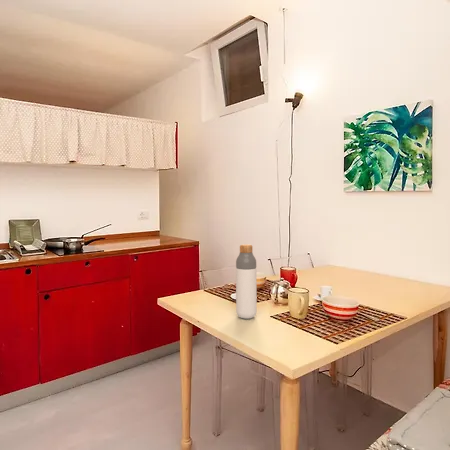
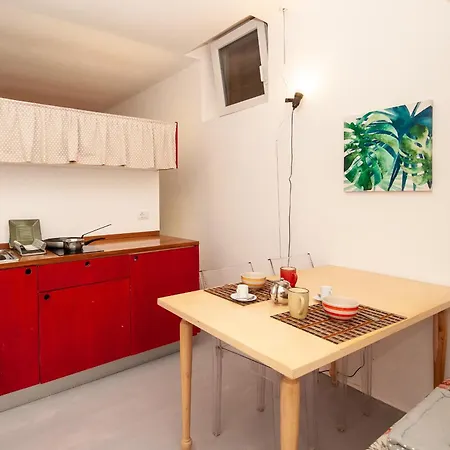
- bottle [235,243,258,320]
